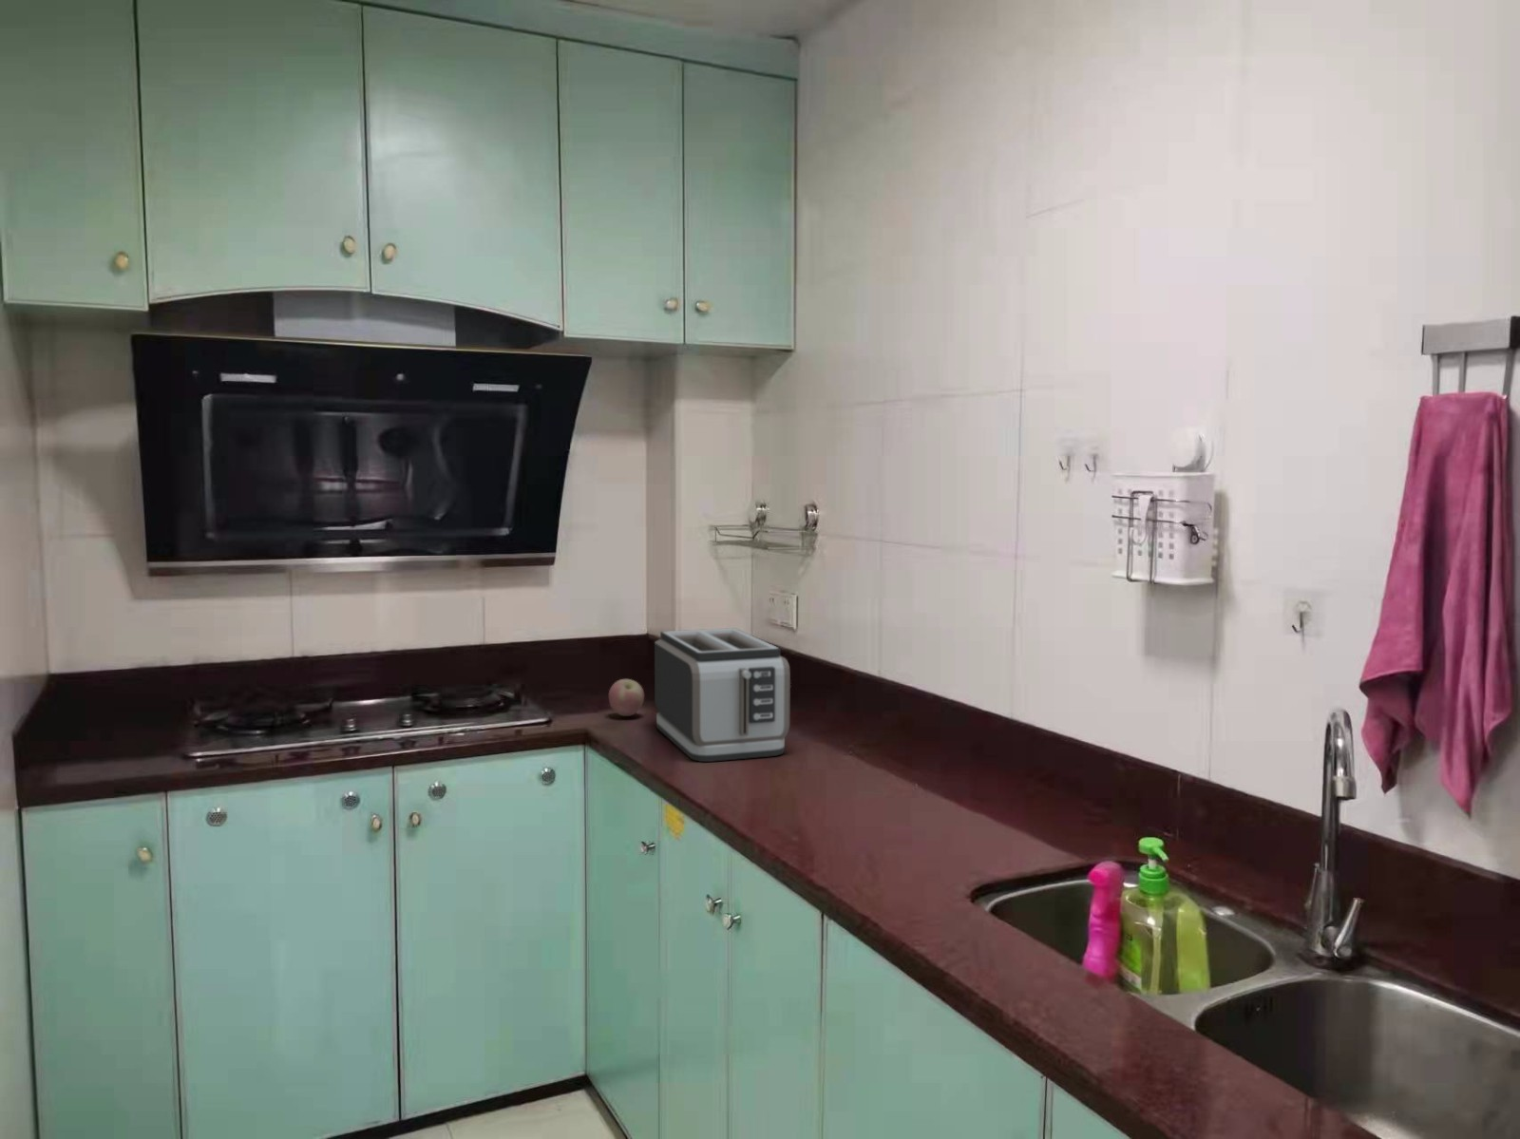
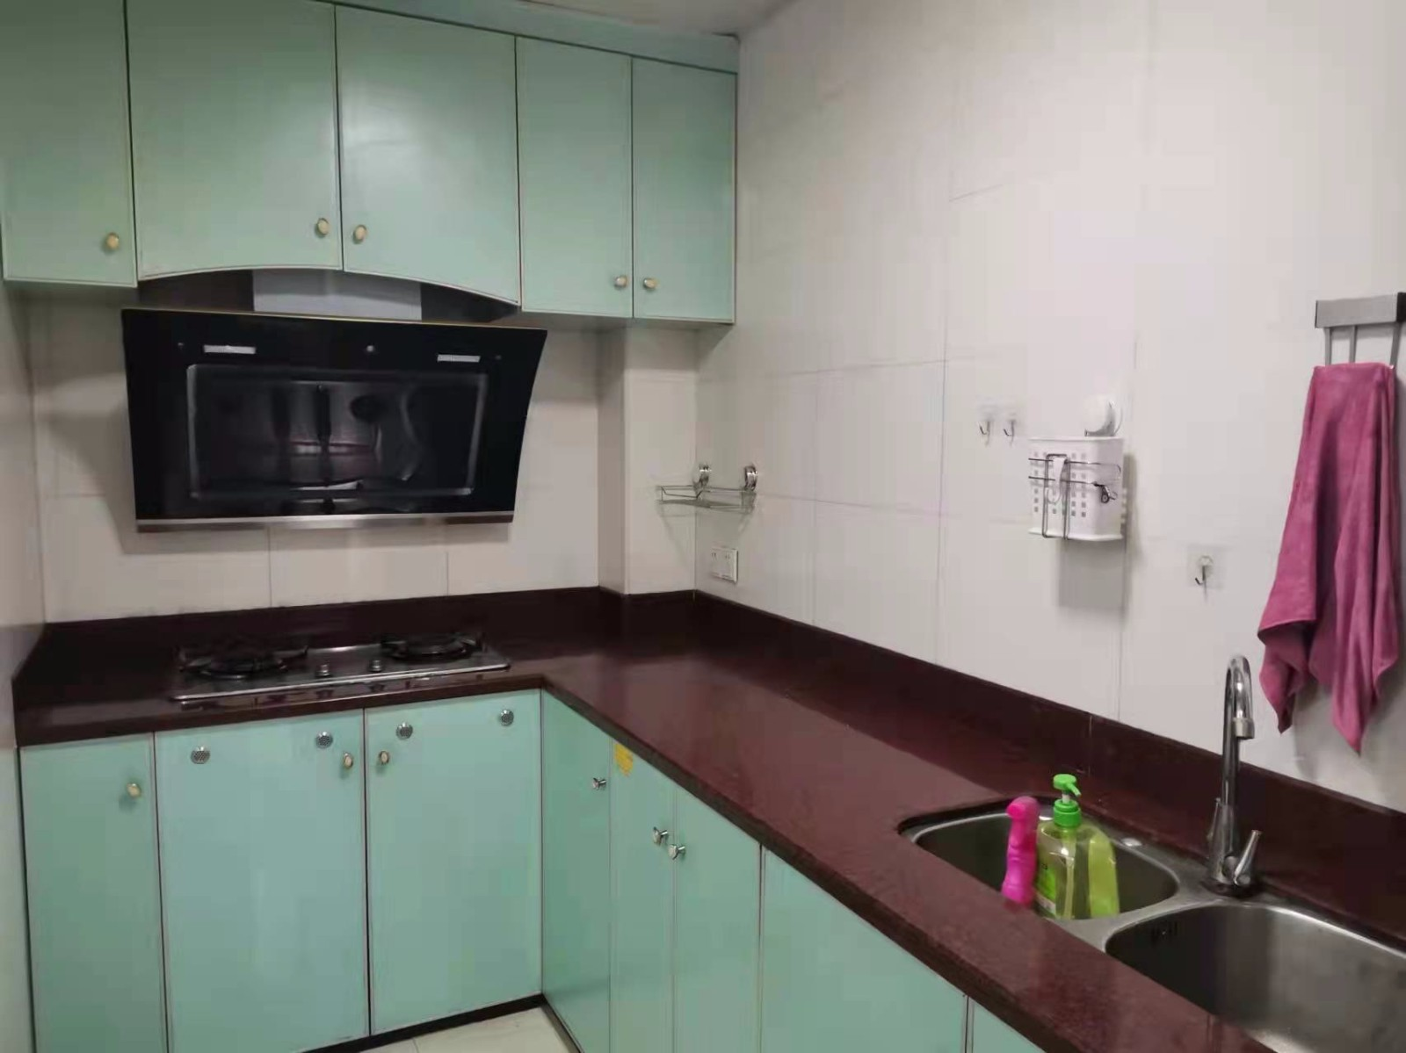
- toaster [654,627,792,763]
- apple [608,678,645,717]
